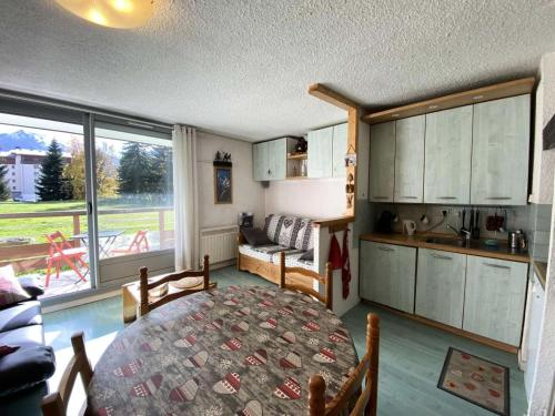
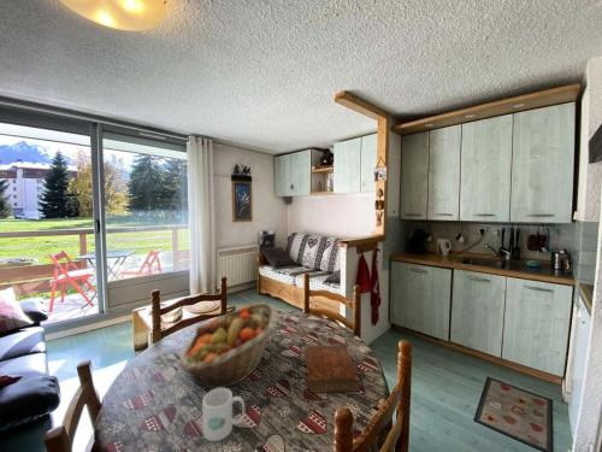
+ mug [201,387,246,442]
+ fruit basket [177,301,281,389]
+ bible [303,344,361,394]
